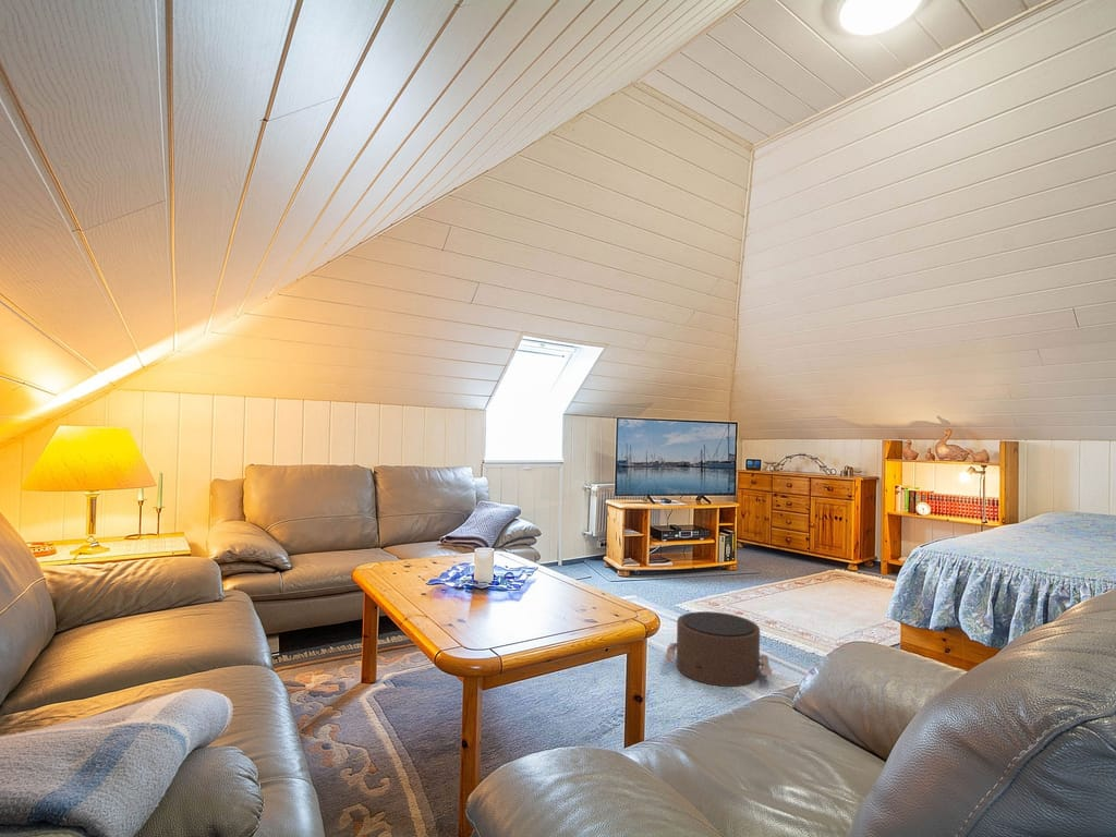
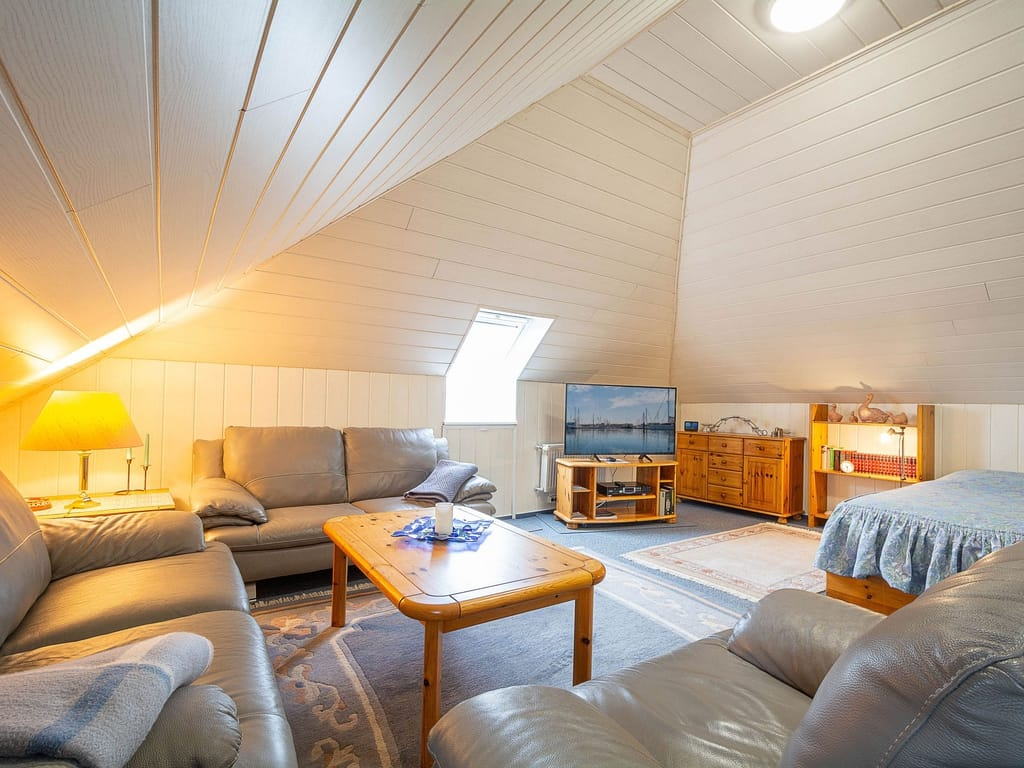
- pouf [664,610,773,688]
